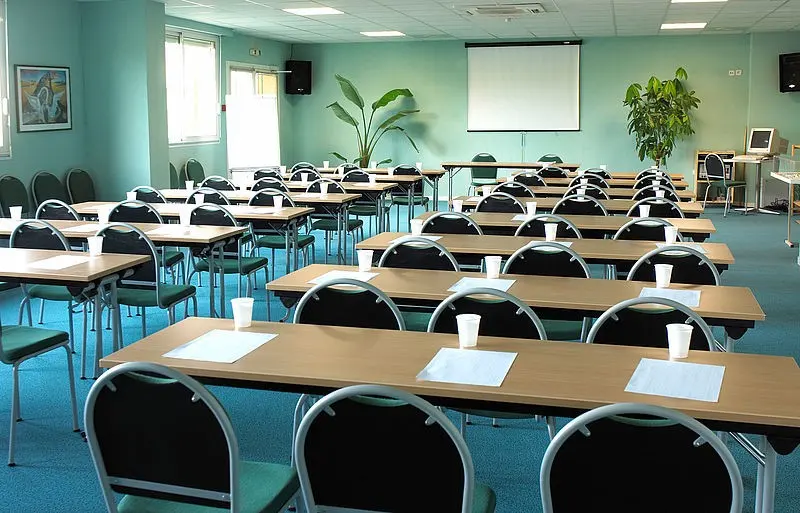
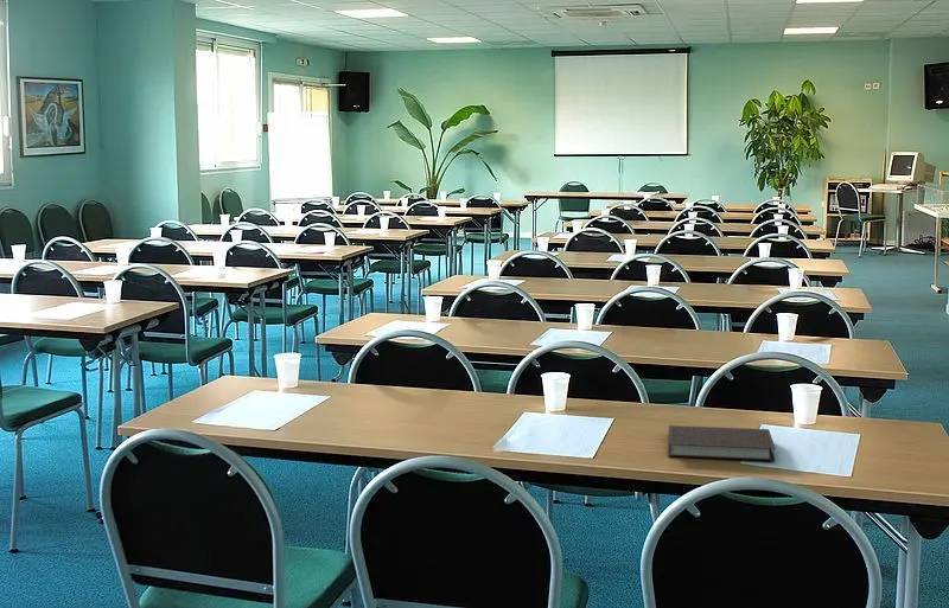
+ notebook [667,424,777,462]
